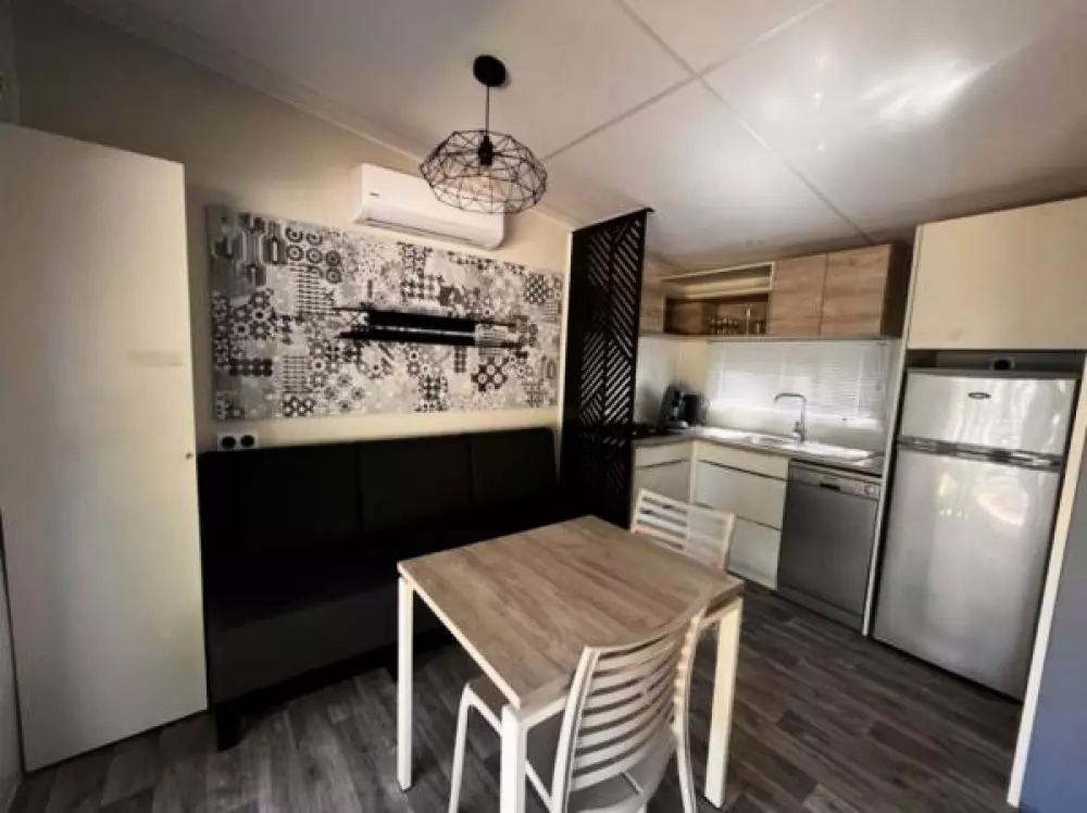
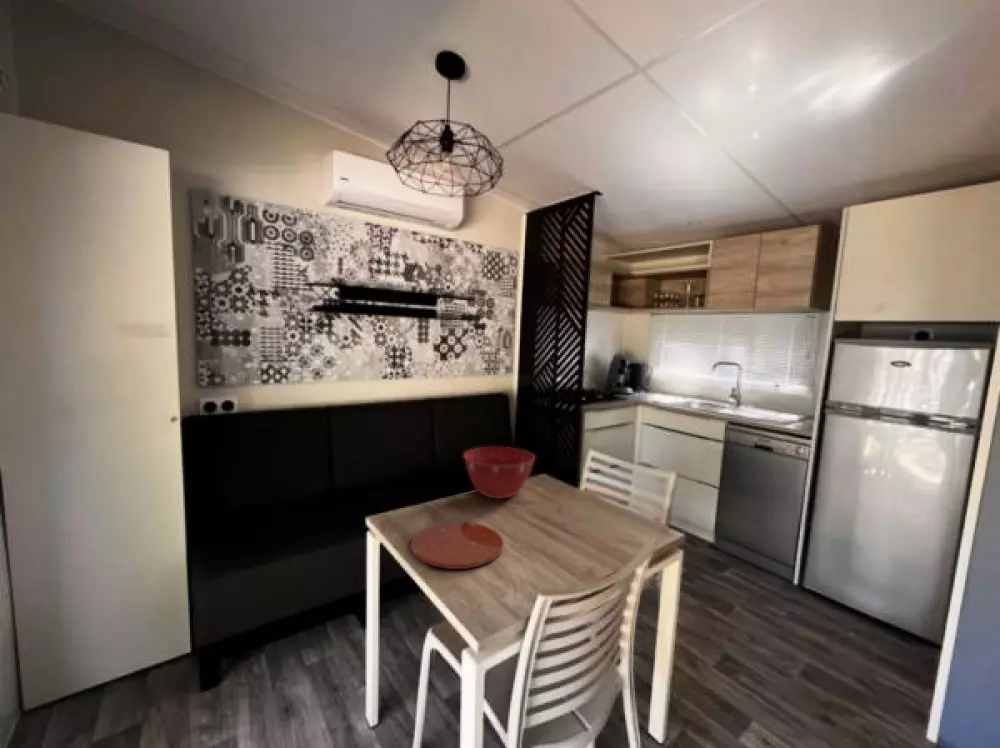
+ plate [410,521,505,570]
+ mixing bowl [462,446,536,500]
